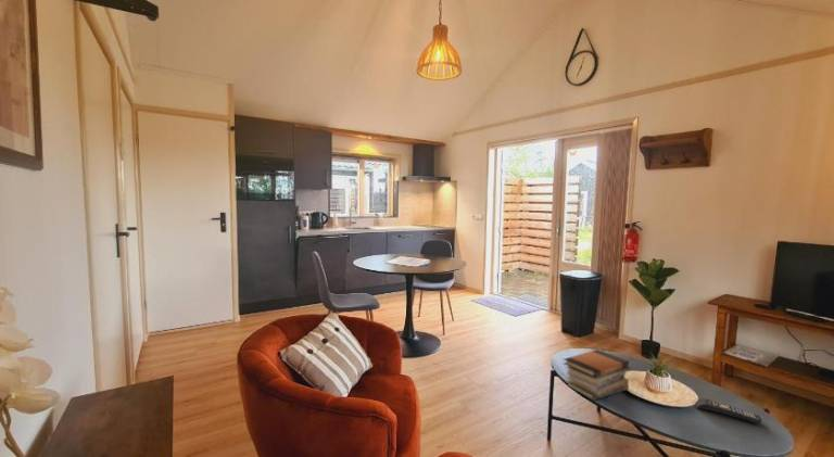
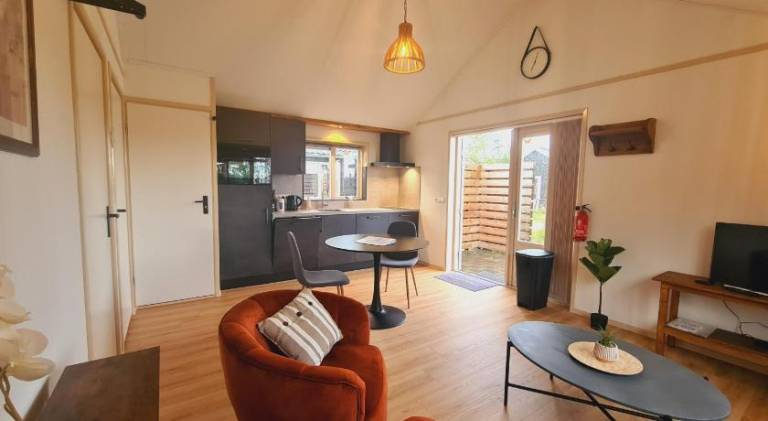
- remote control [695,397,763,424]
- book stack [563,348,631,402]
